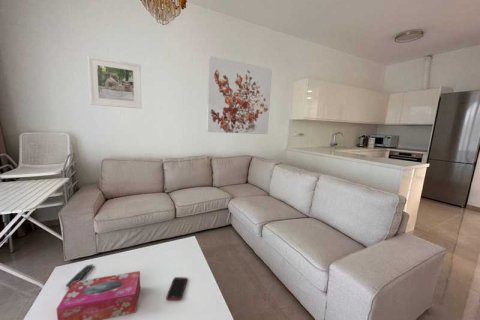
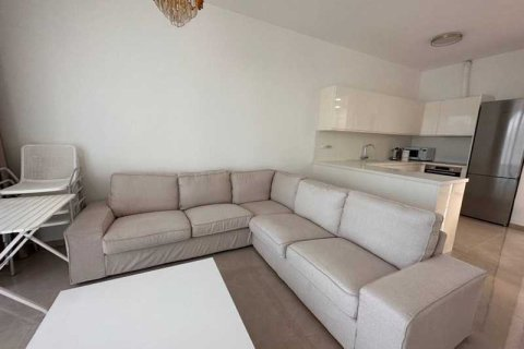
- remote control [65,263,94,288]
- tissue box [56,270,141,320]
- cell phone [165,276,188,301]
- wall art [206,55,273,135]
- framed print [87,55,143,110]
